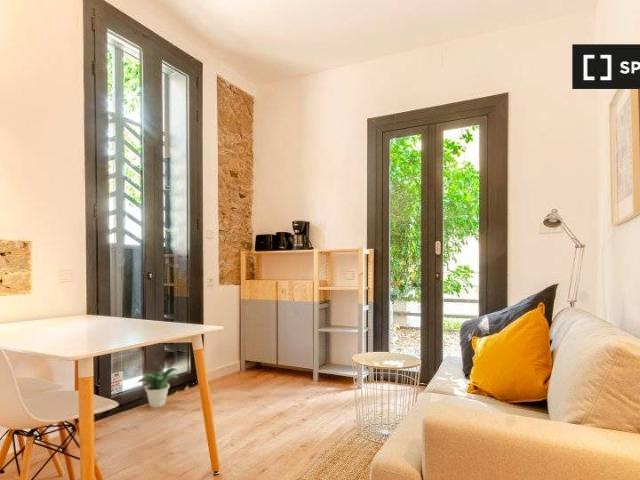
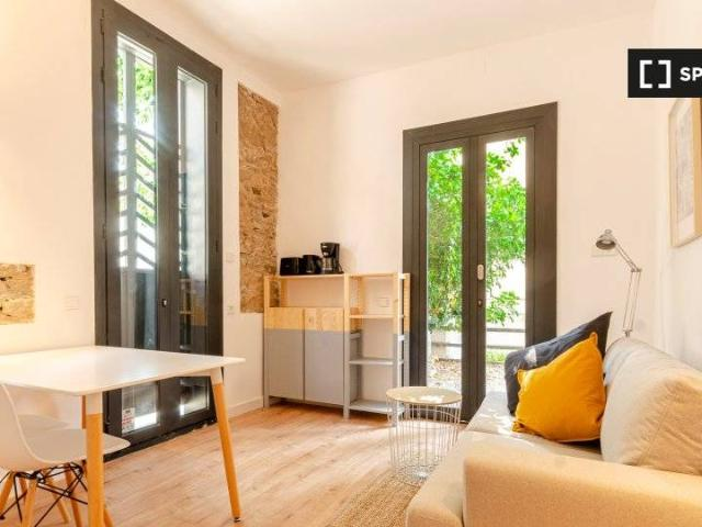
- potted plant [136,367,179,408]
